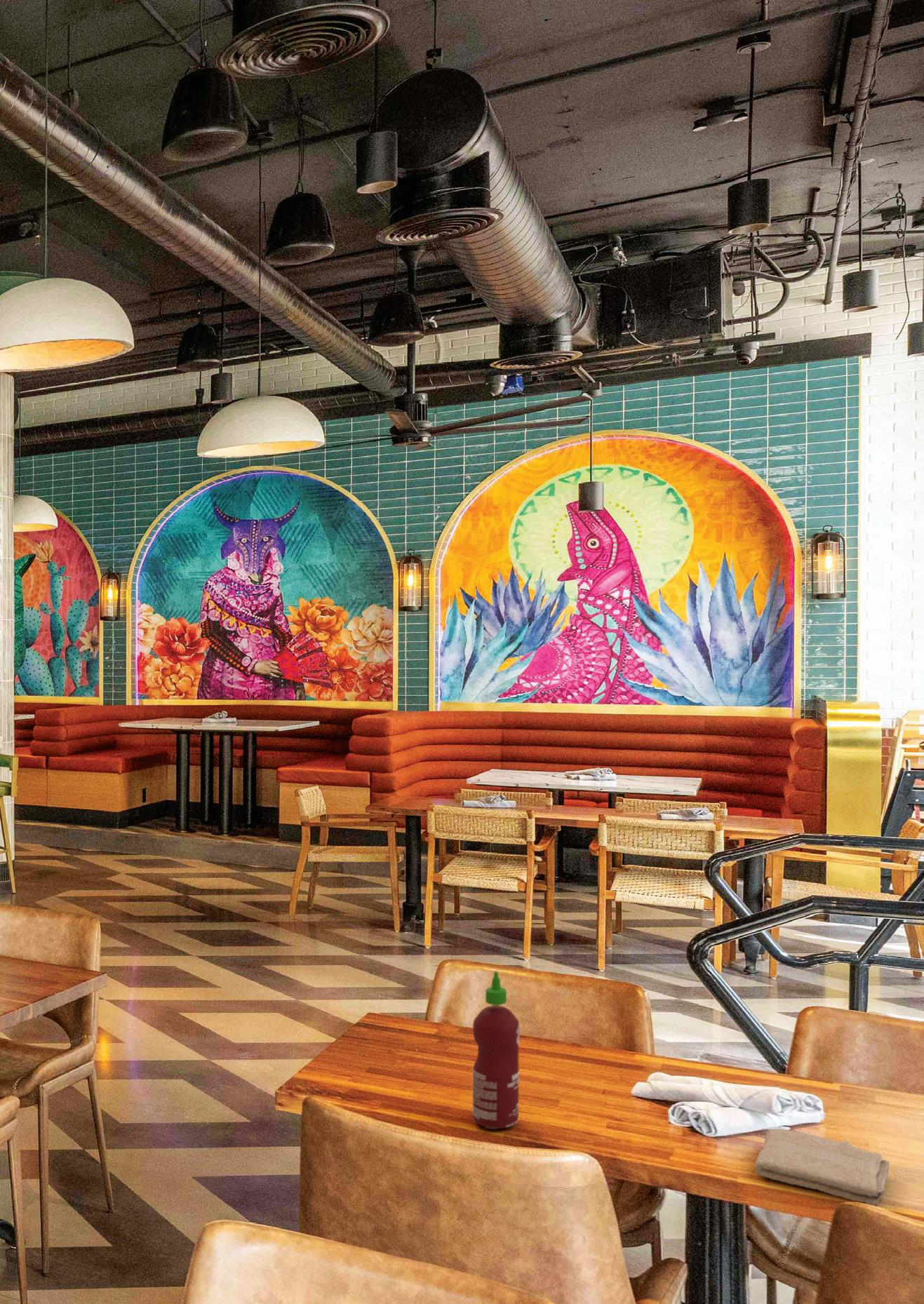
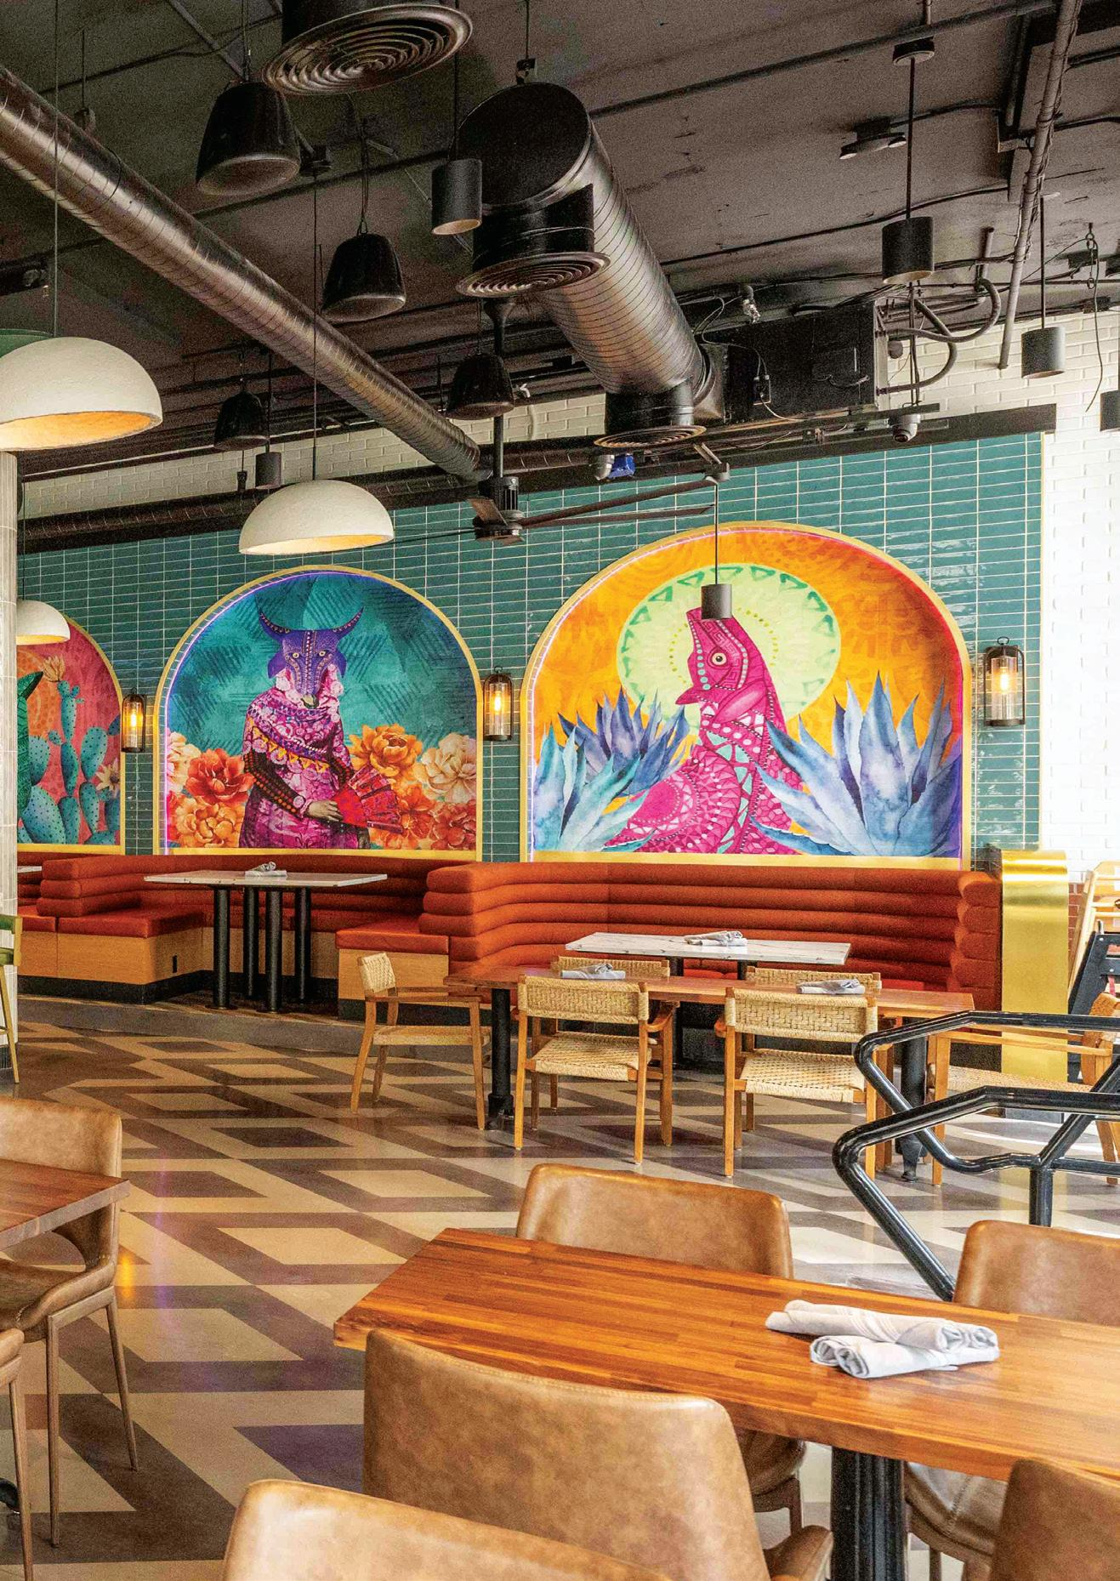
- hot sauce [471,971,521,1129]
- washcloth [754,1128,890,1207]
